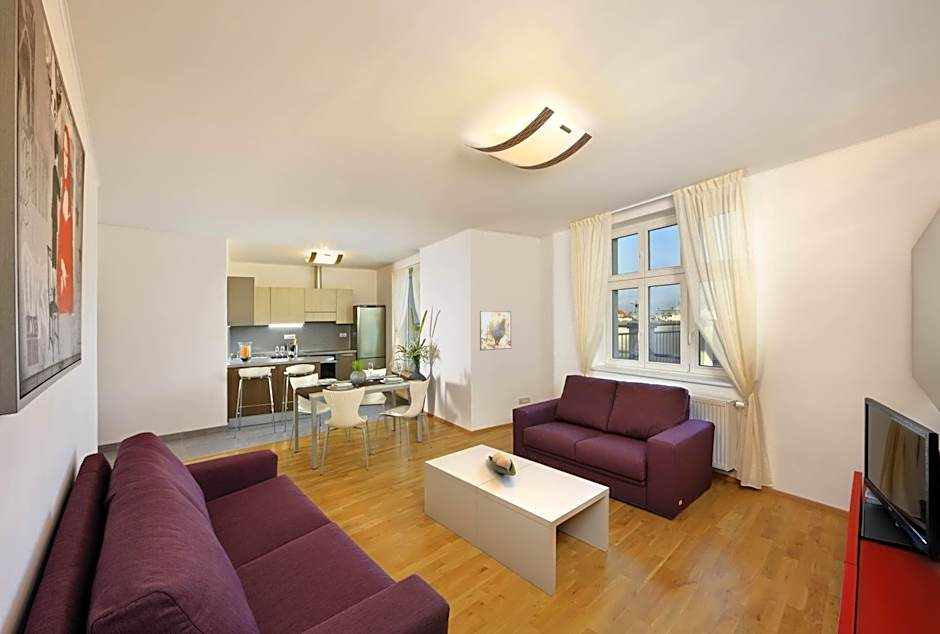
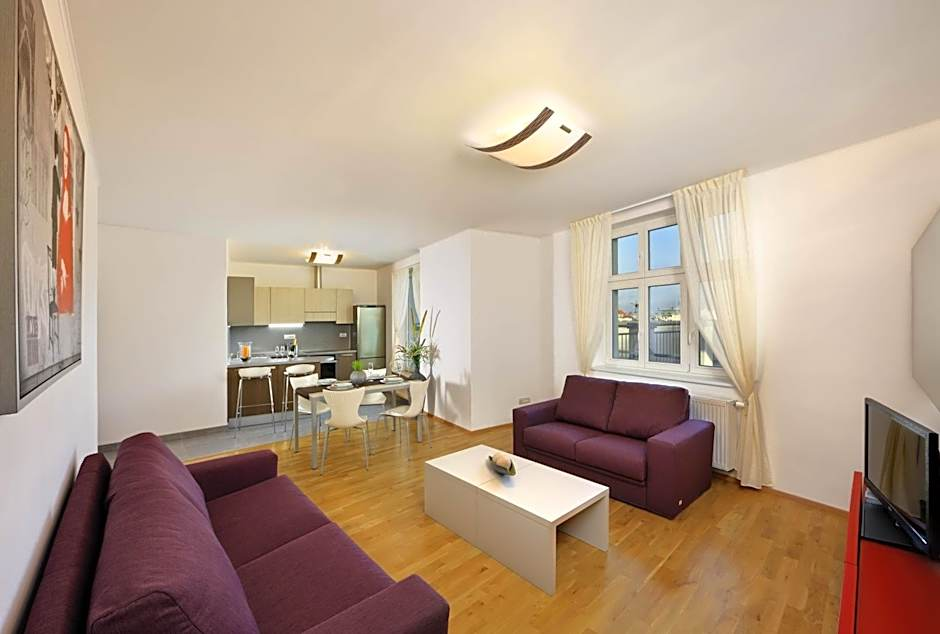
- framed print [479,310,512,352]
